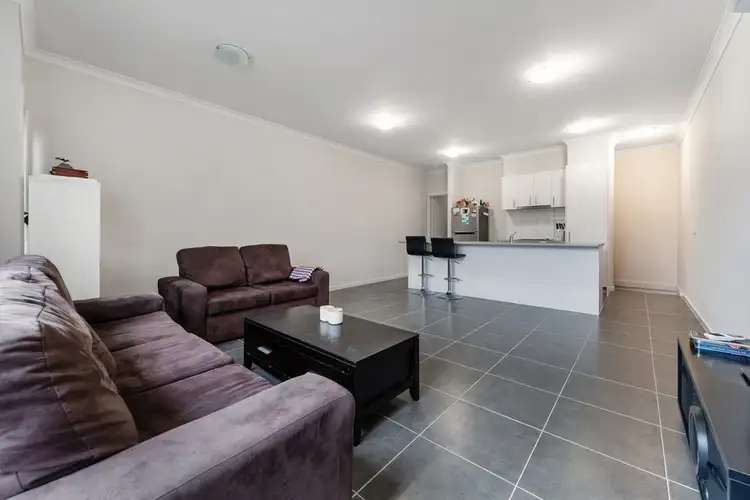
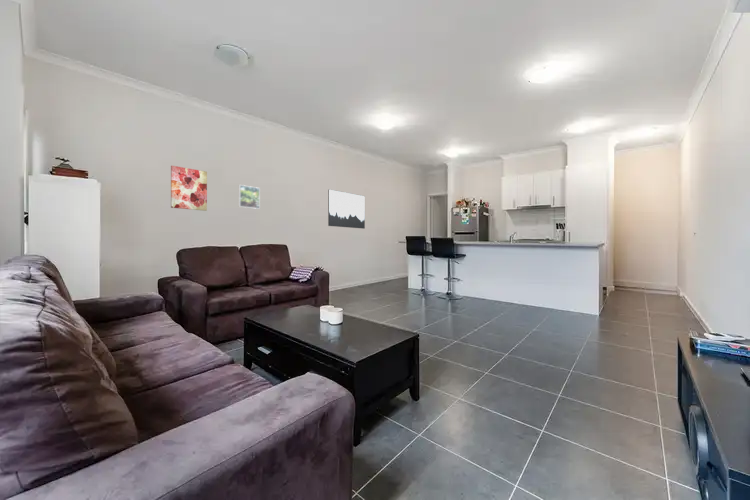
+ wall art [170,165,208,212]
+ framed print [238,184,261,210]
+ wall art [327,189,366,230]
